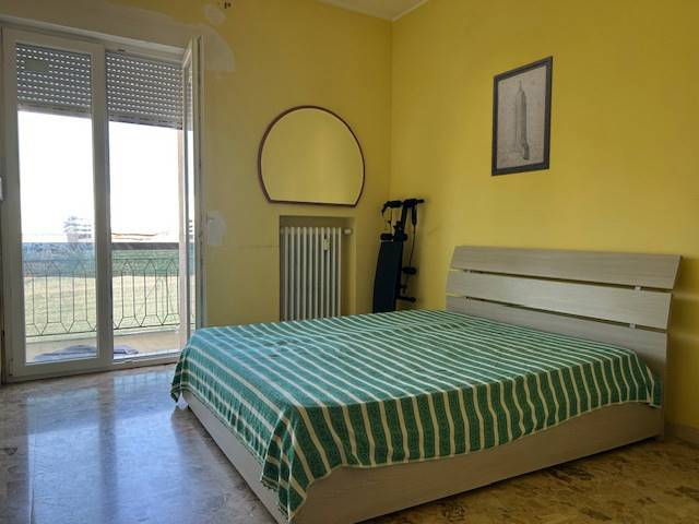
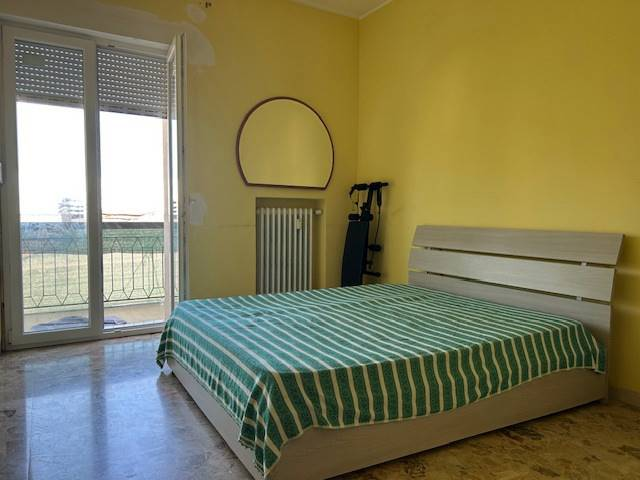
- wall art [490,55,554,178]
